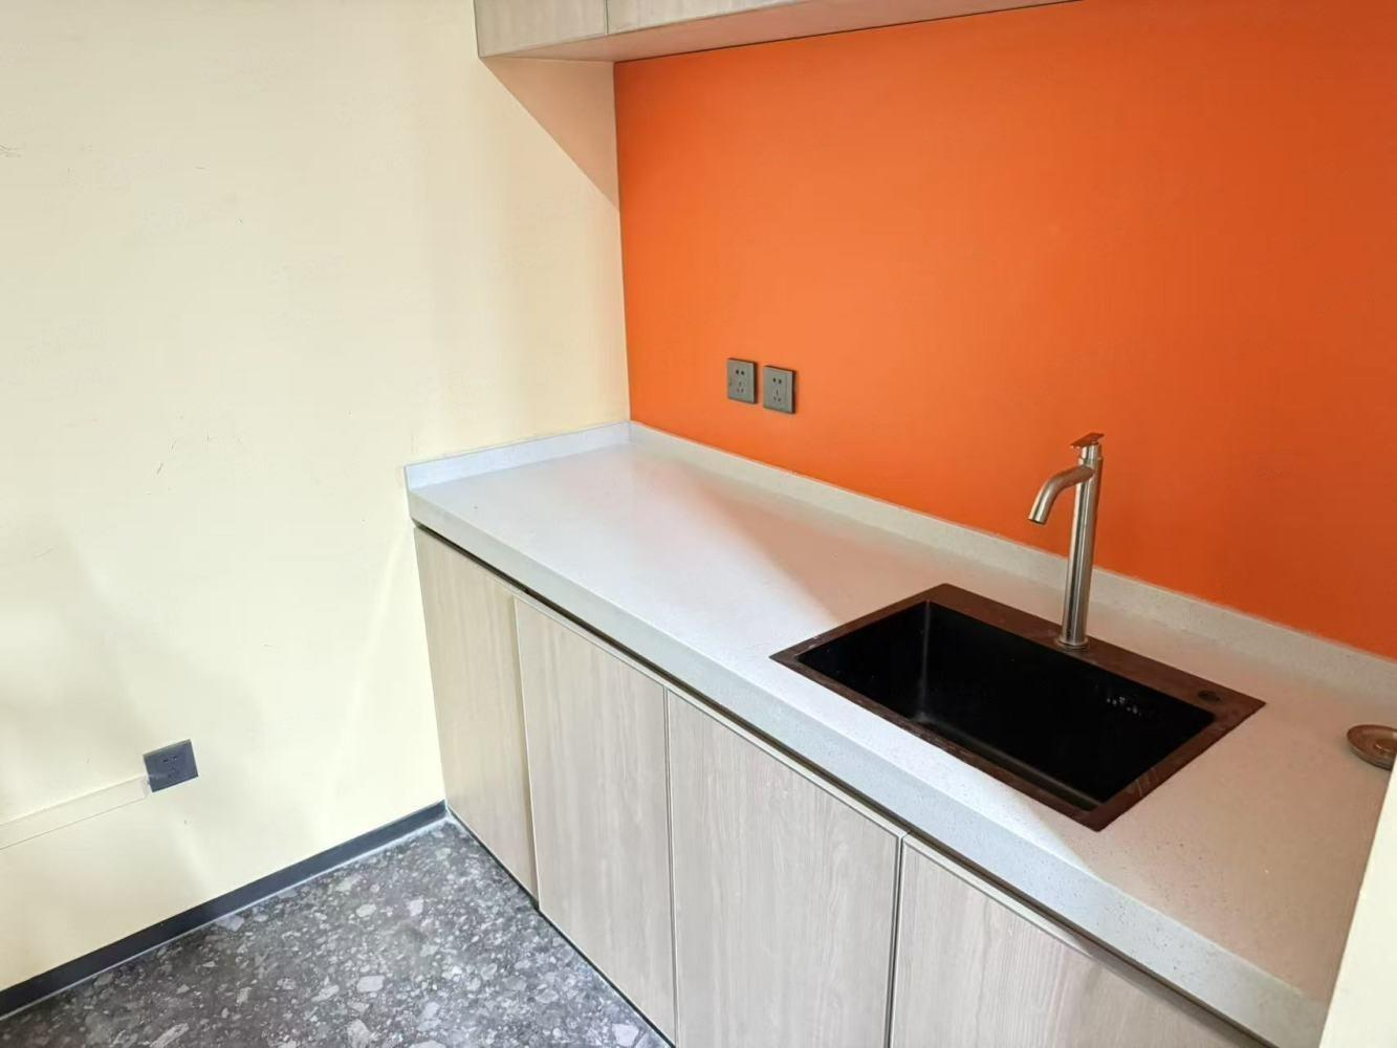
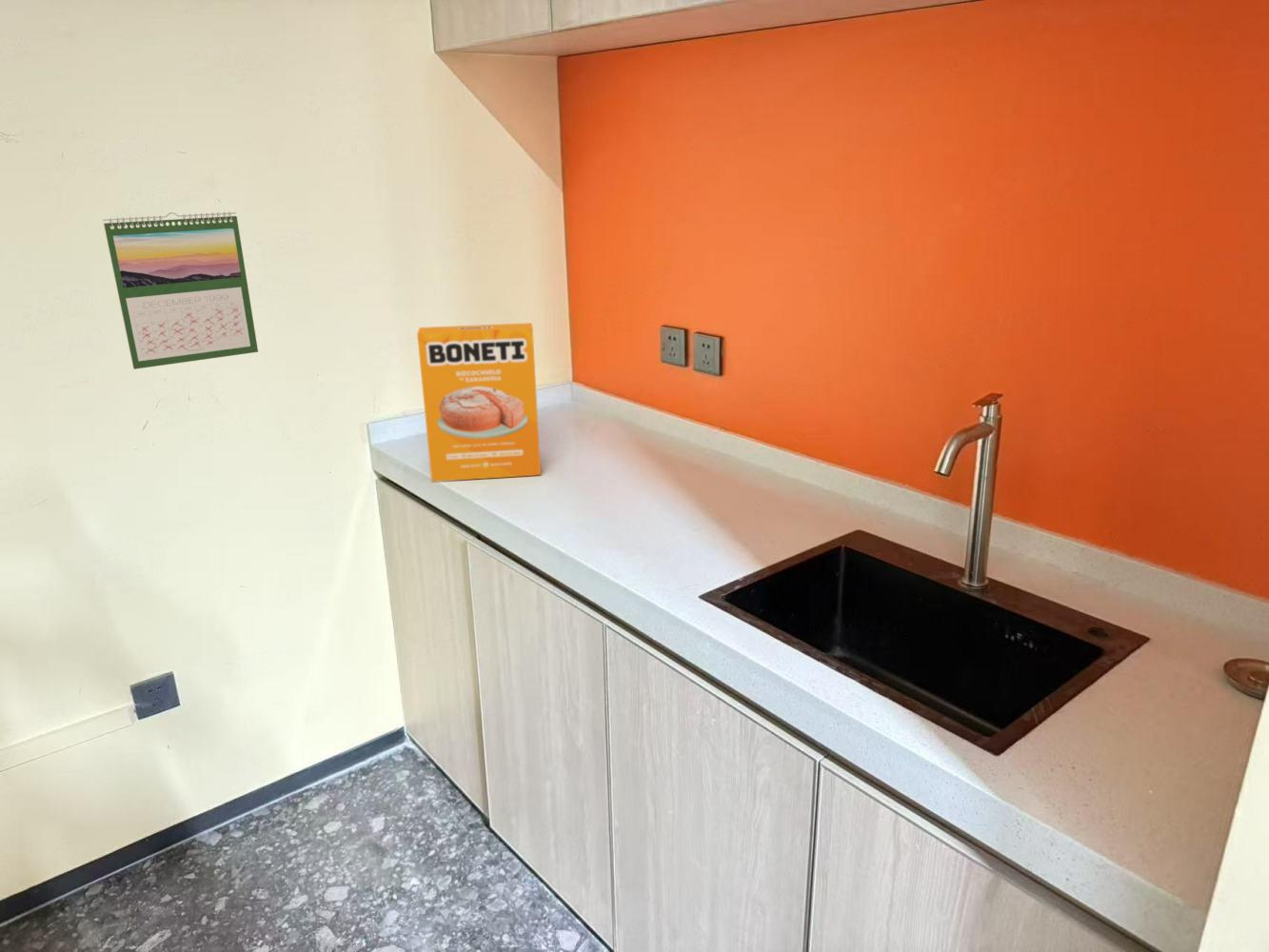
+ cereal box [416,322,542,483]
+ calendar [102,211,259,370]
